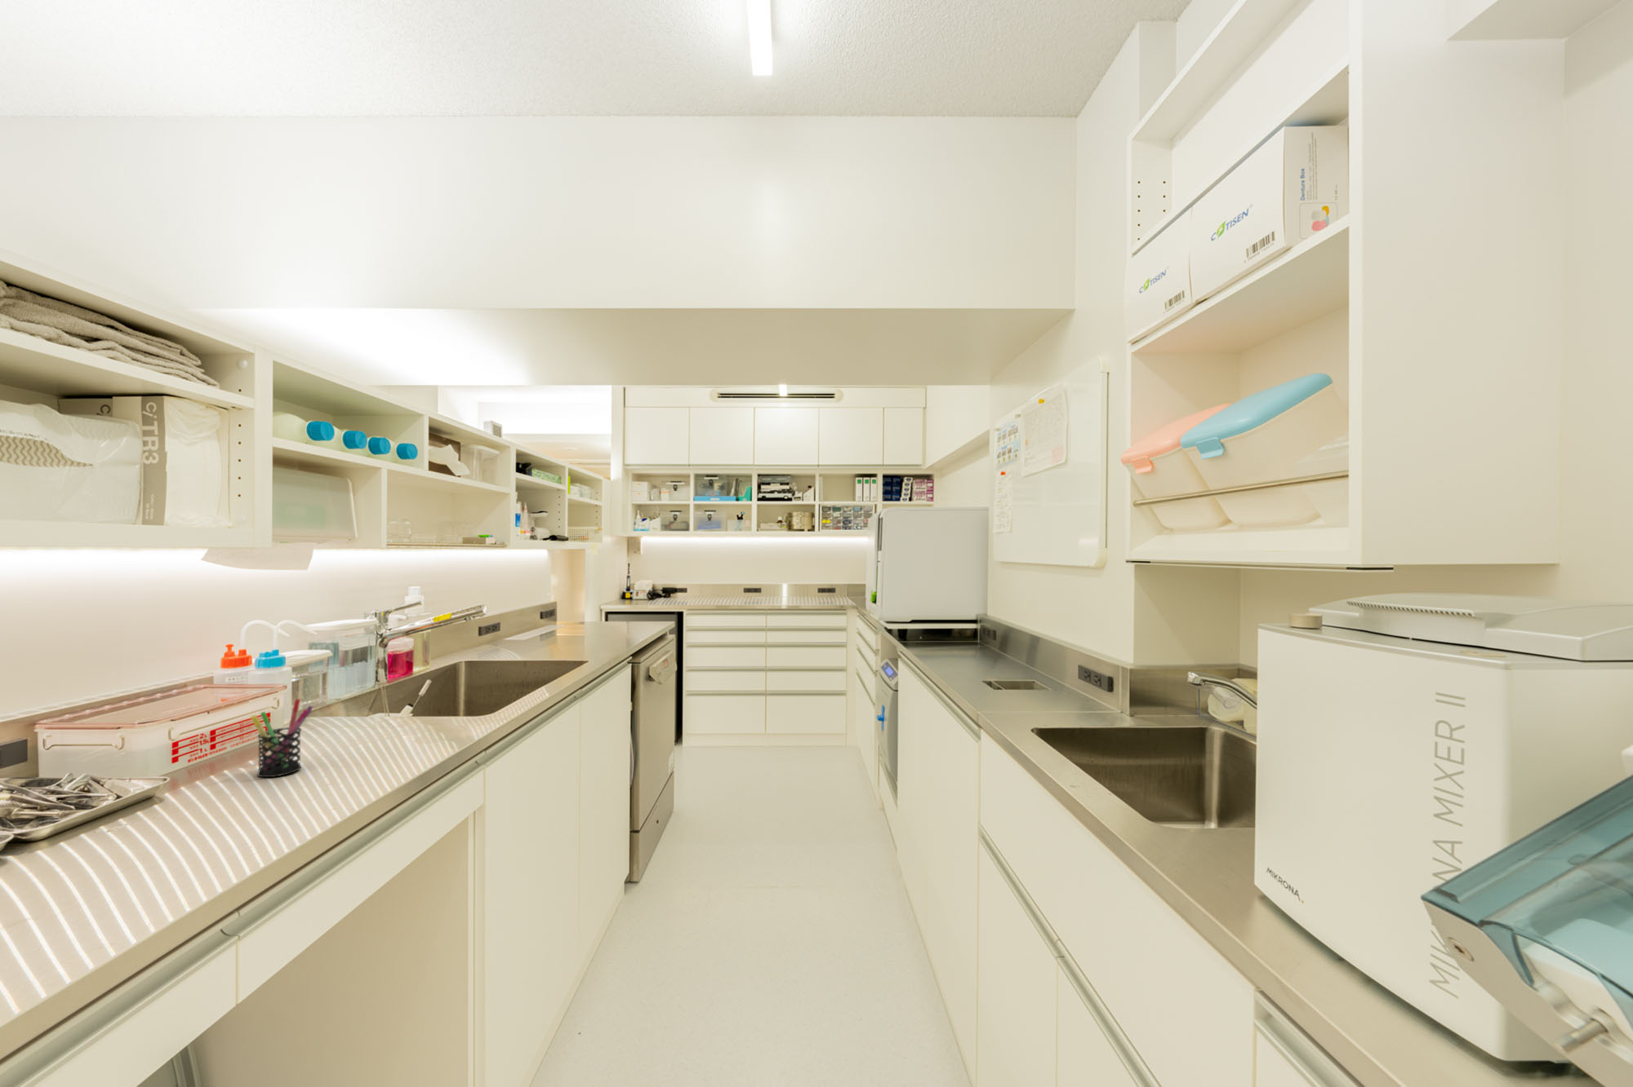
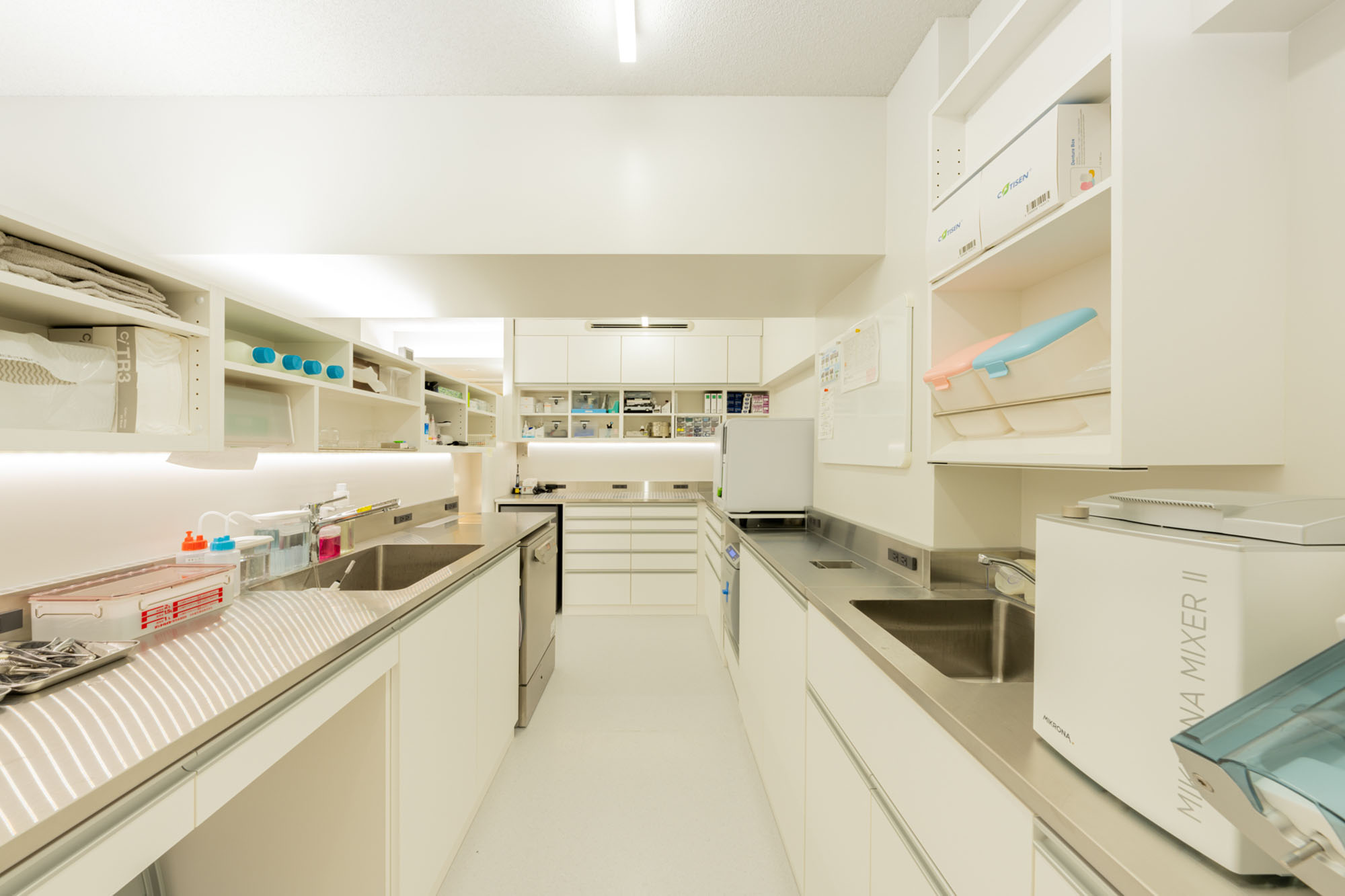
- pen holder [250,698,313,778]
